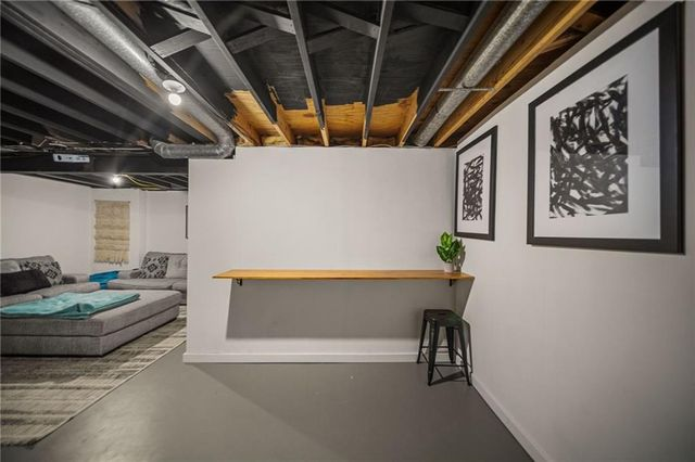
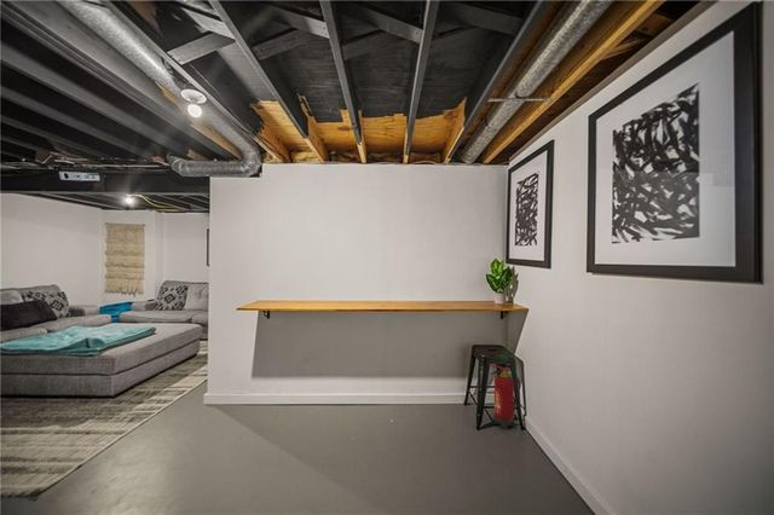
+ fire extinguisher [489,364,521,430]
